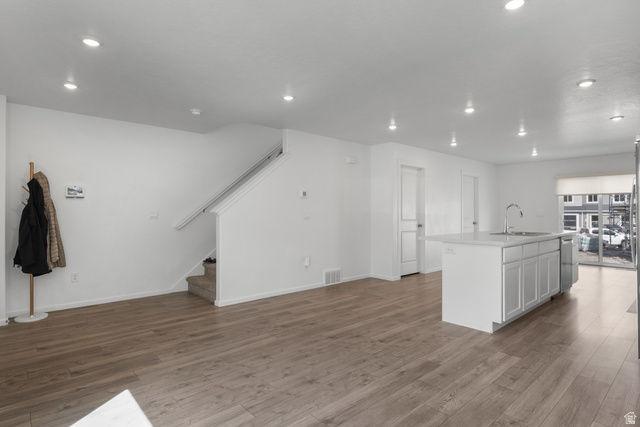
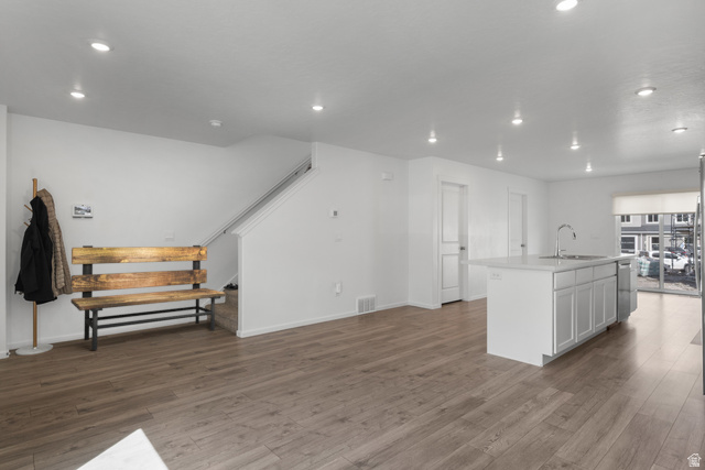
+ bench [69,244,227,351]
